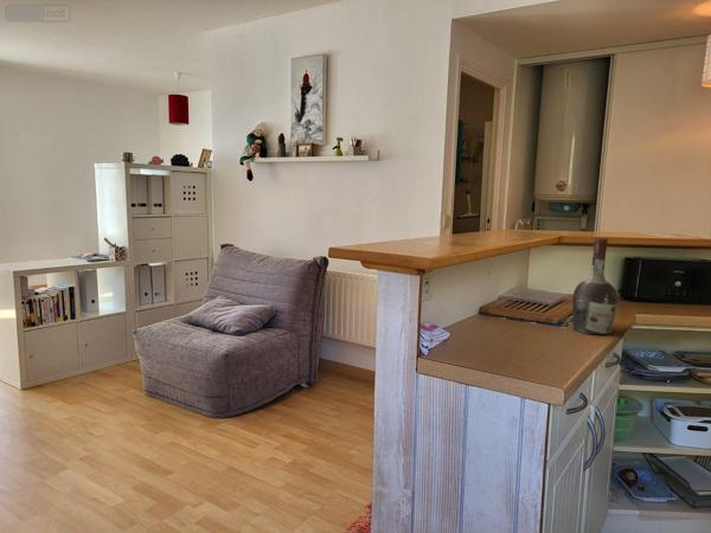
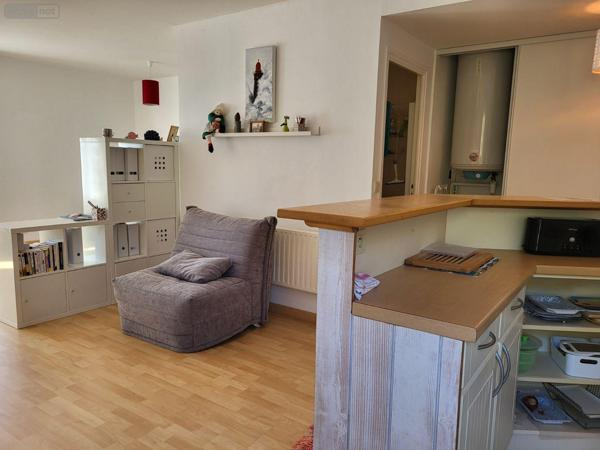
- cognac bottle [571,237,620,336]
